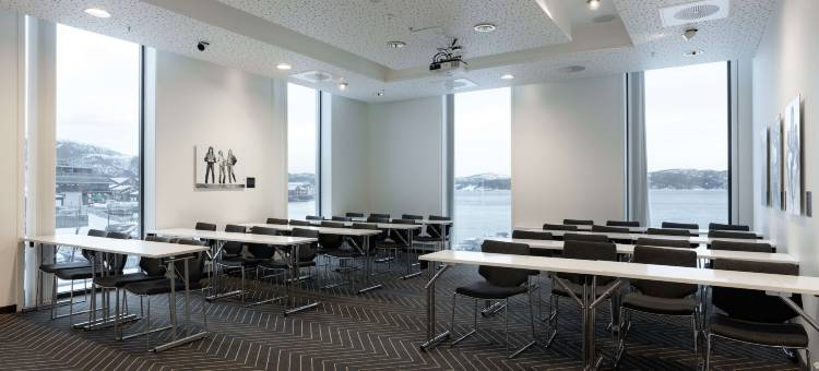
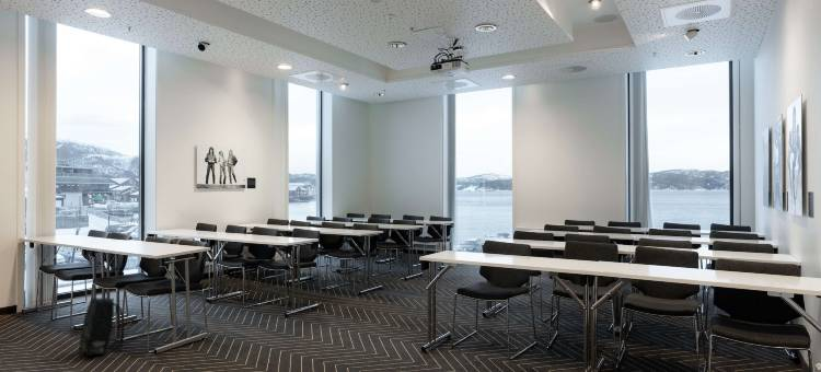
+ backpack [77,297,125,357]
